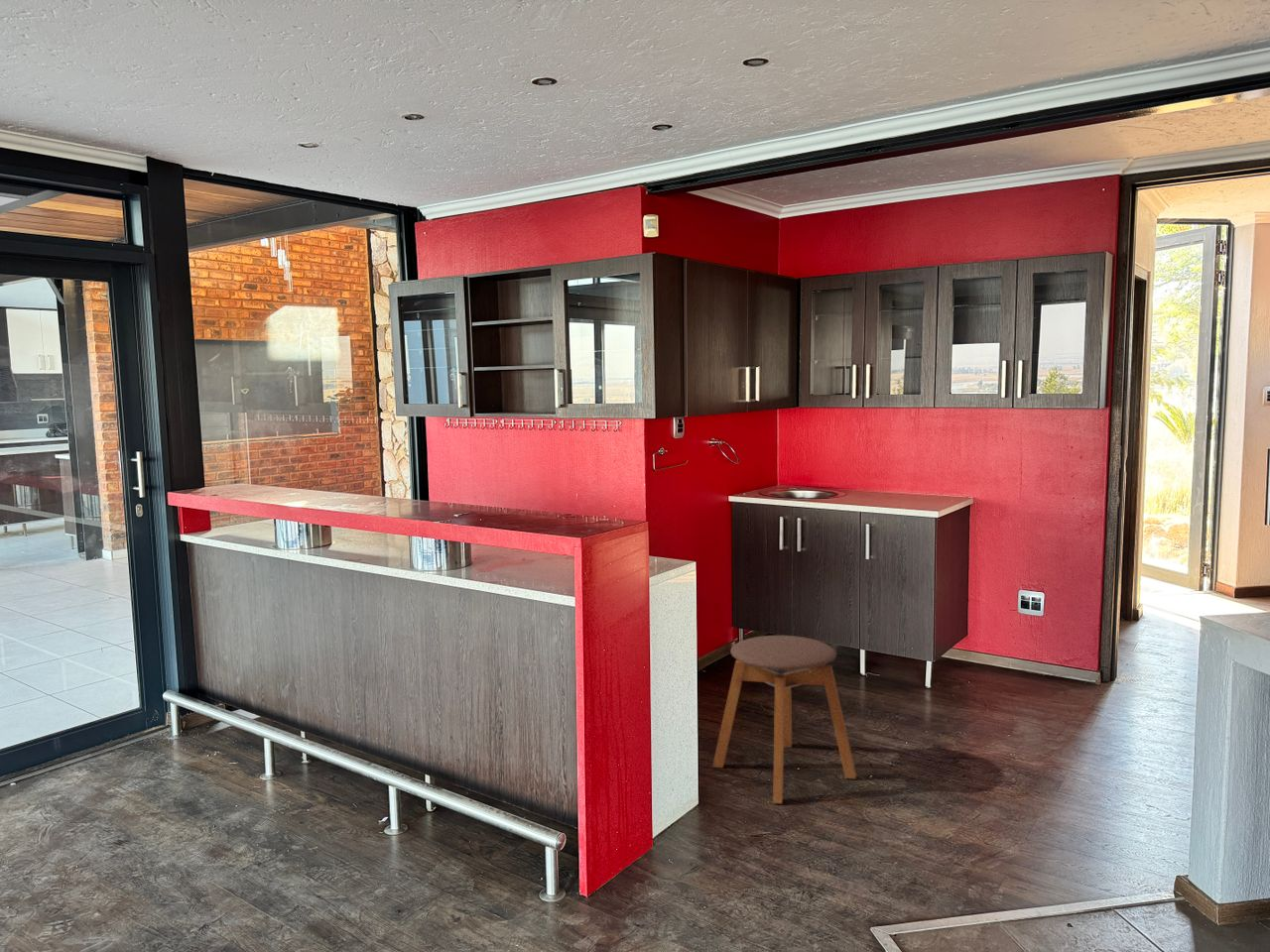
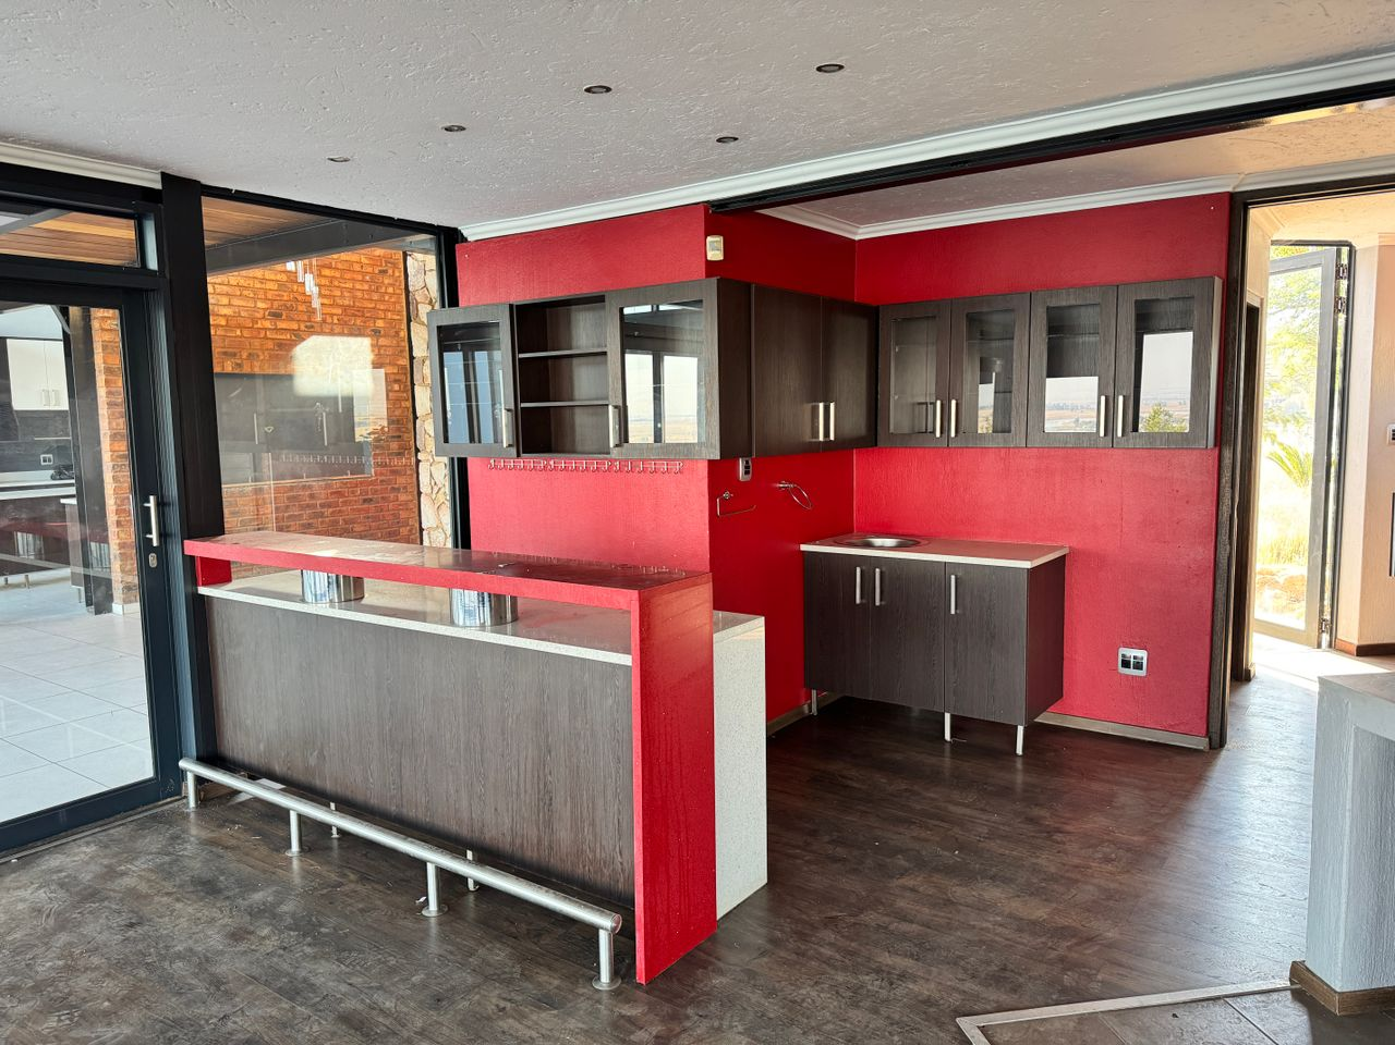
- stool [711,635,857,805]
